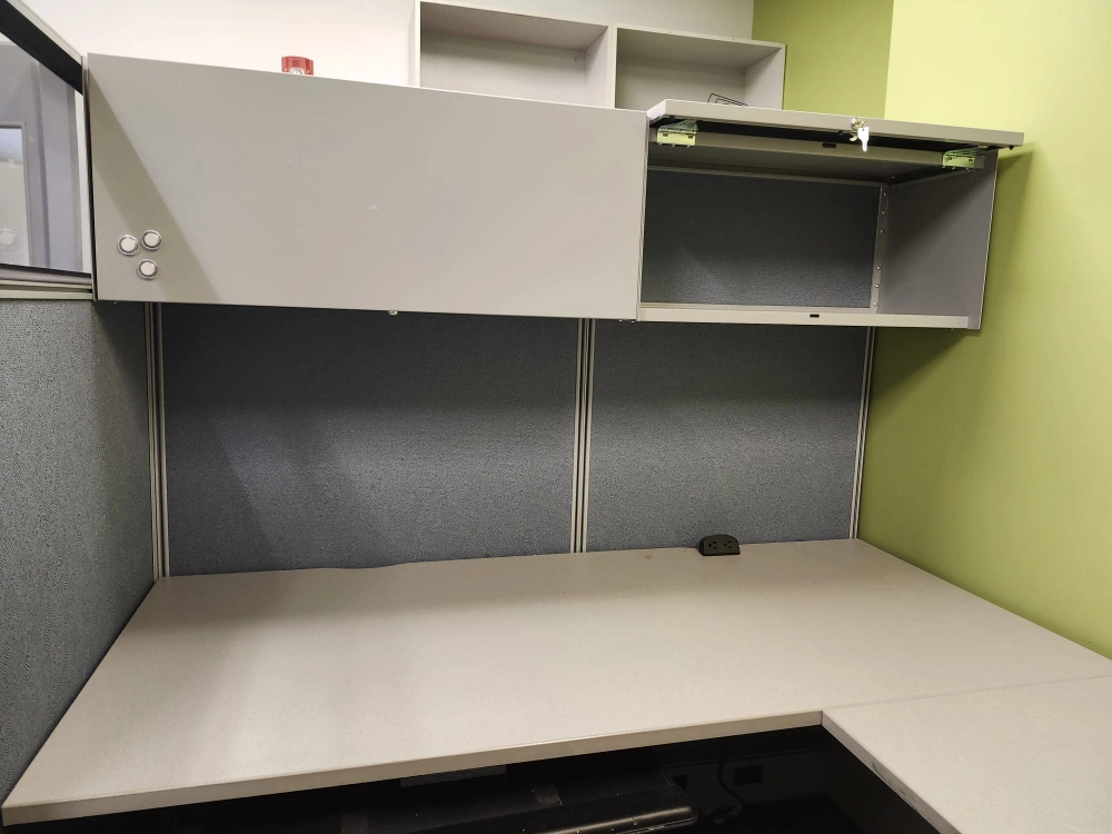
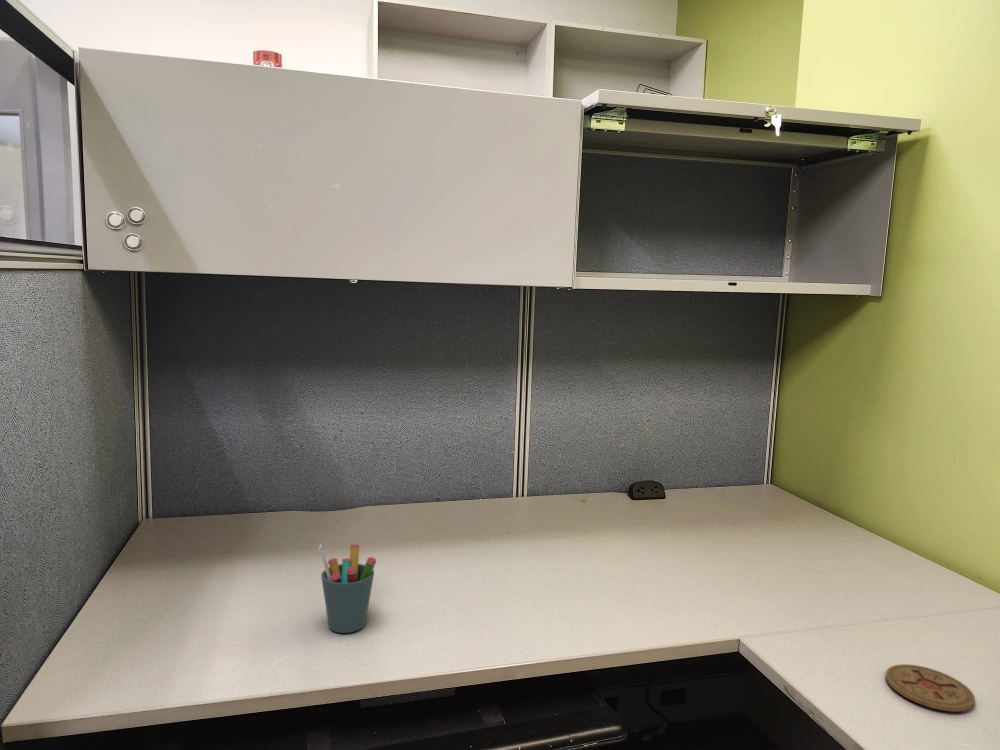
+ coaster [885,663,976,713]
+ pen holder [318,543,377,634]
